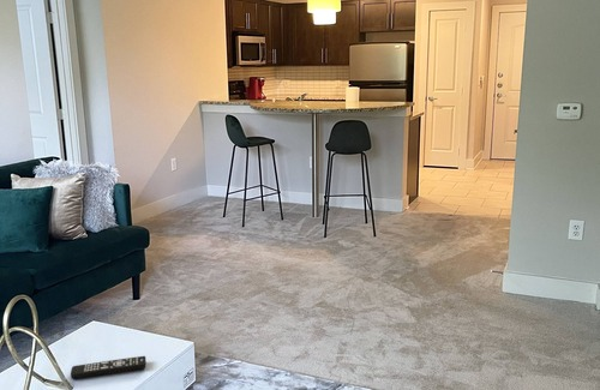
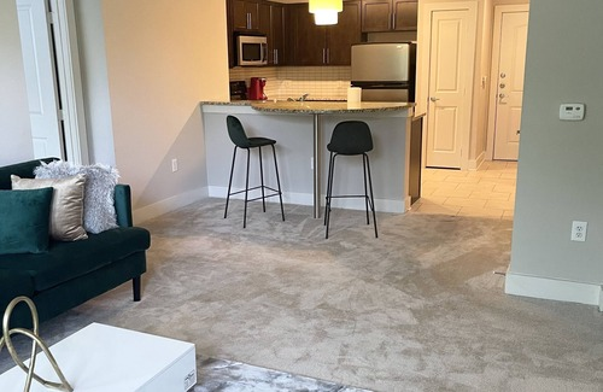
- remote control [70,355,148,379]
